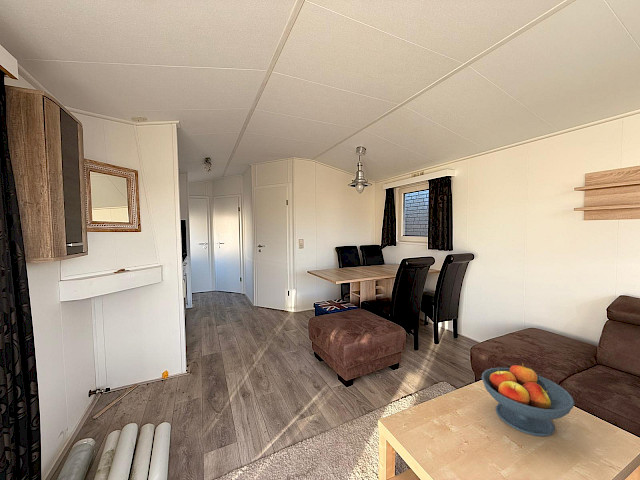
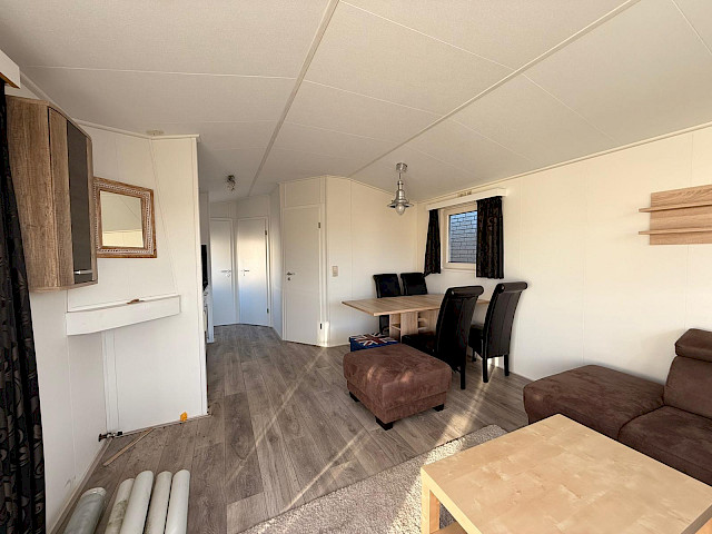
- fruit bowl [481,363,576,437]
